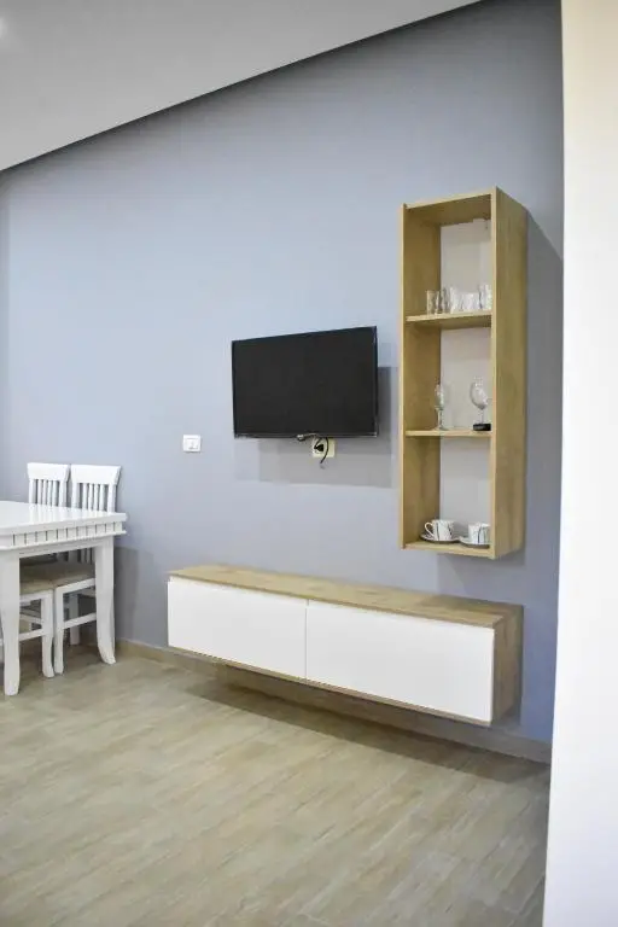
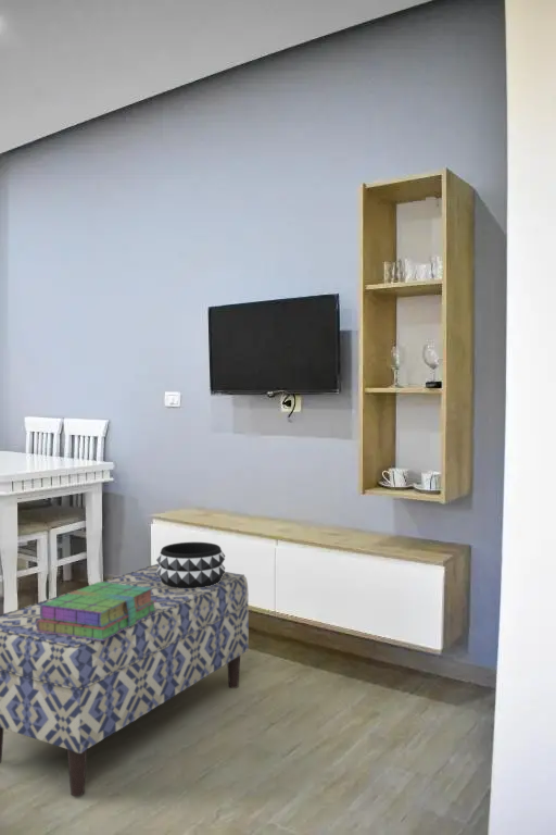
+ bench [0,563,250,797]
+ stack of books [36,581,156,640]
+ decorative bowl [155,541,226,588]
